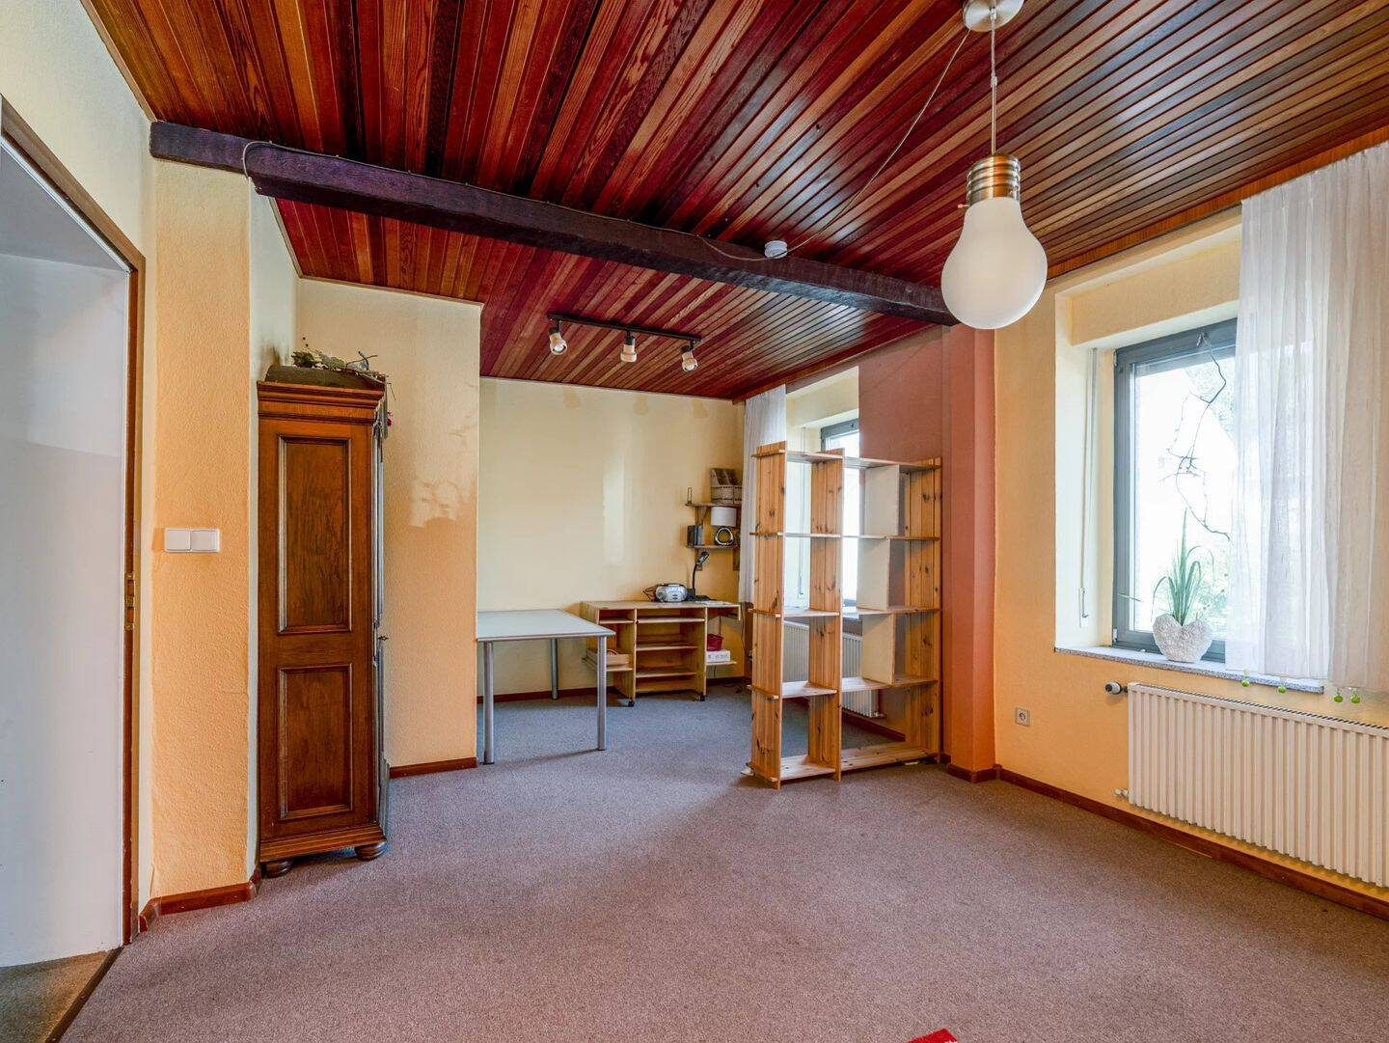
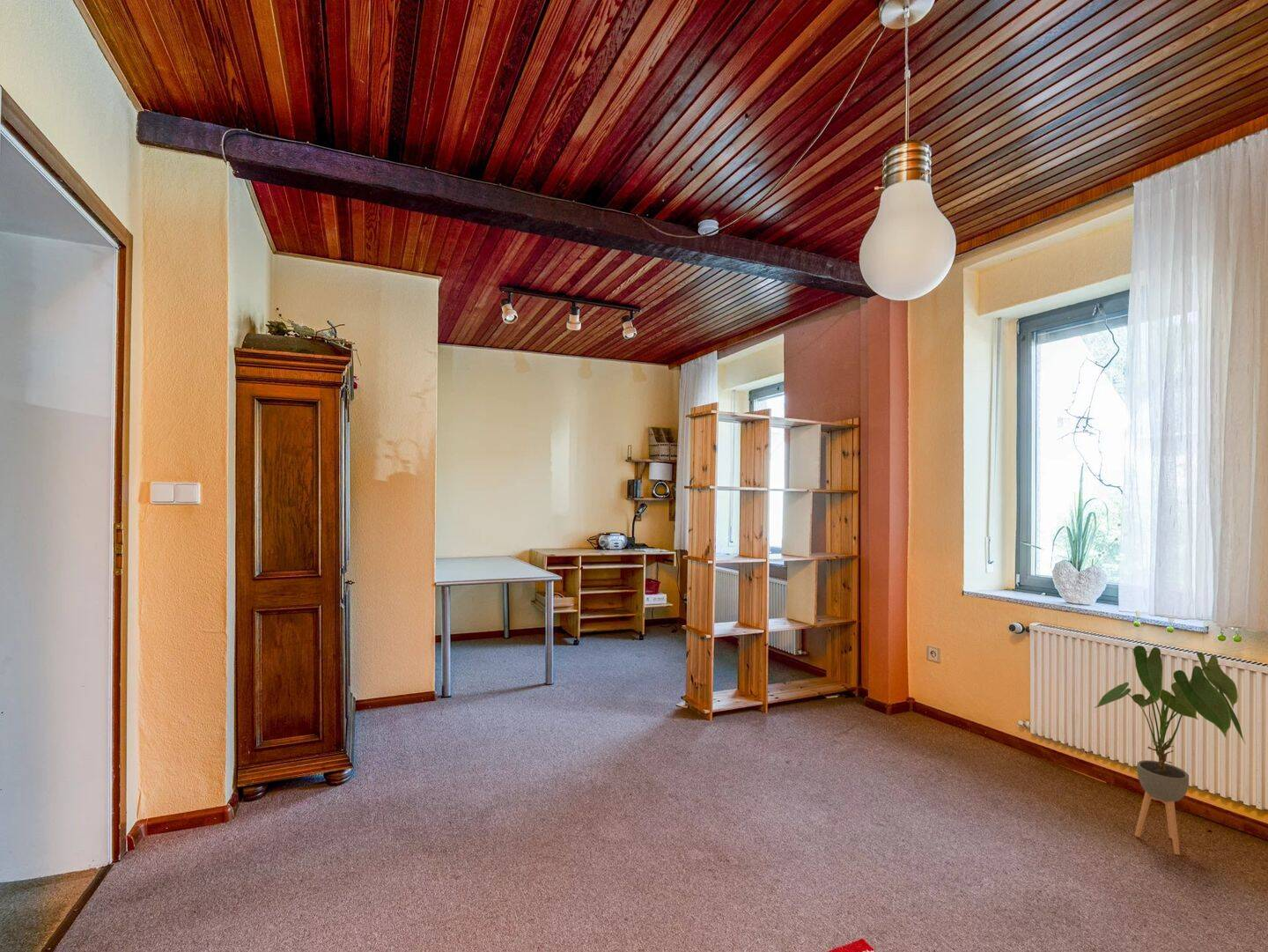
+ house plant [1094,645,1247,856]
